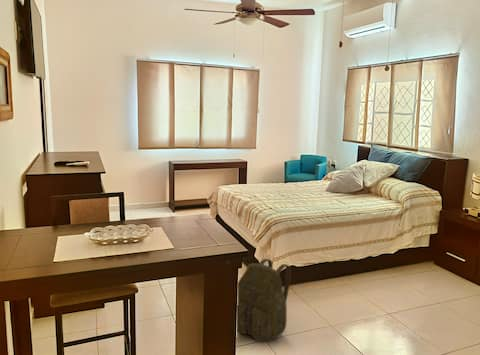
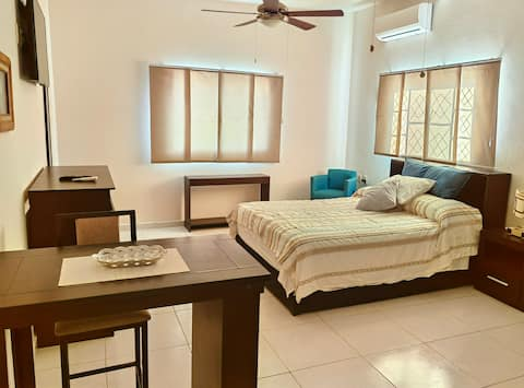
- backpack [236,258,292,343]
